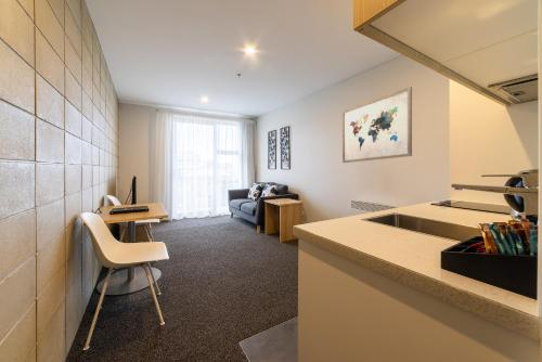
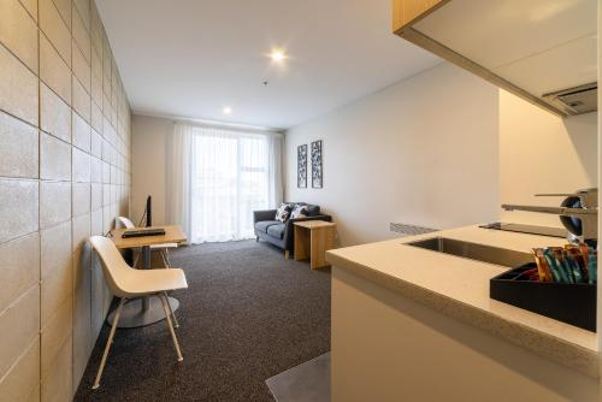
- wall art [341,86,413,164]
